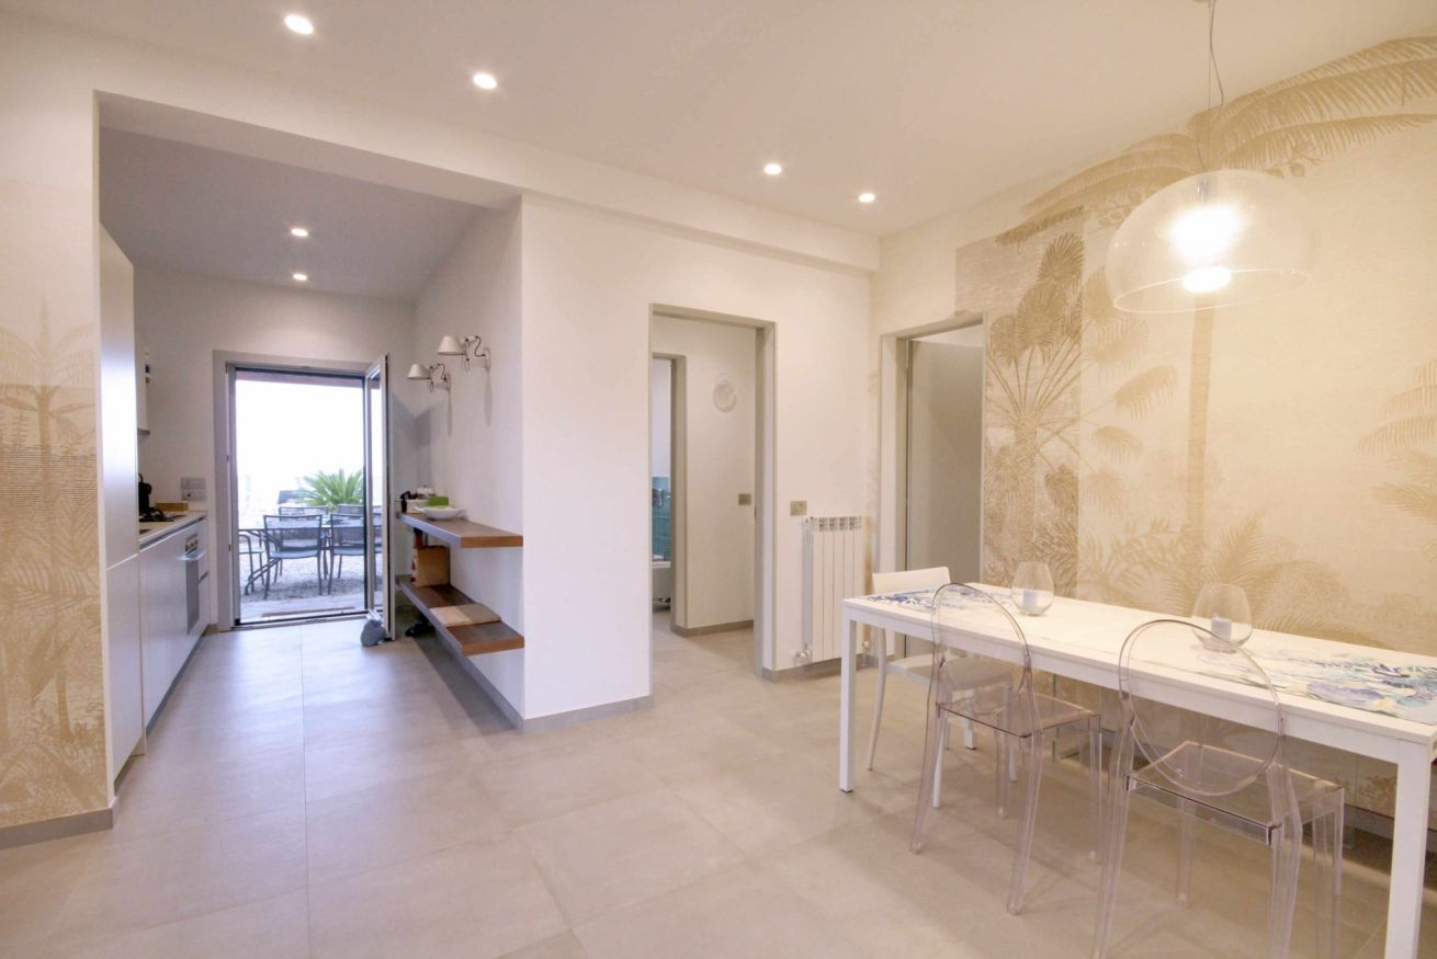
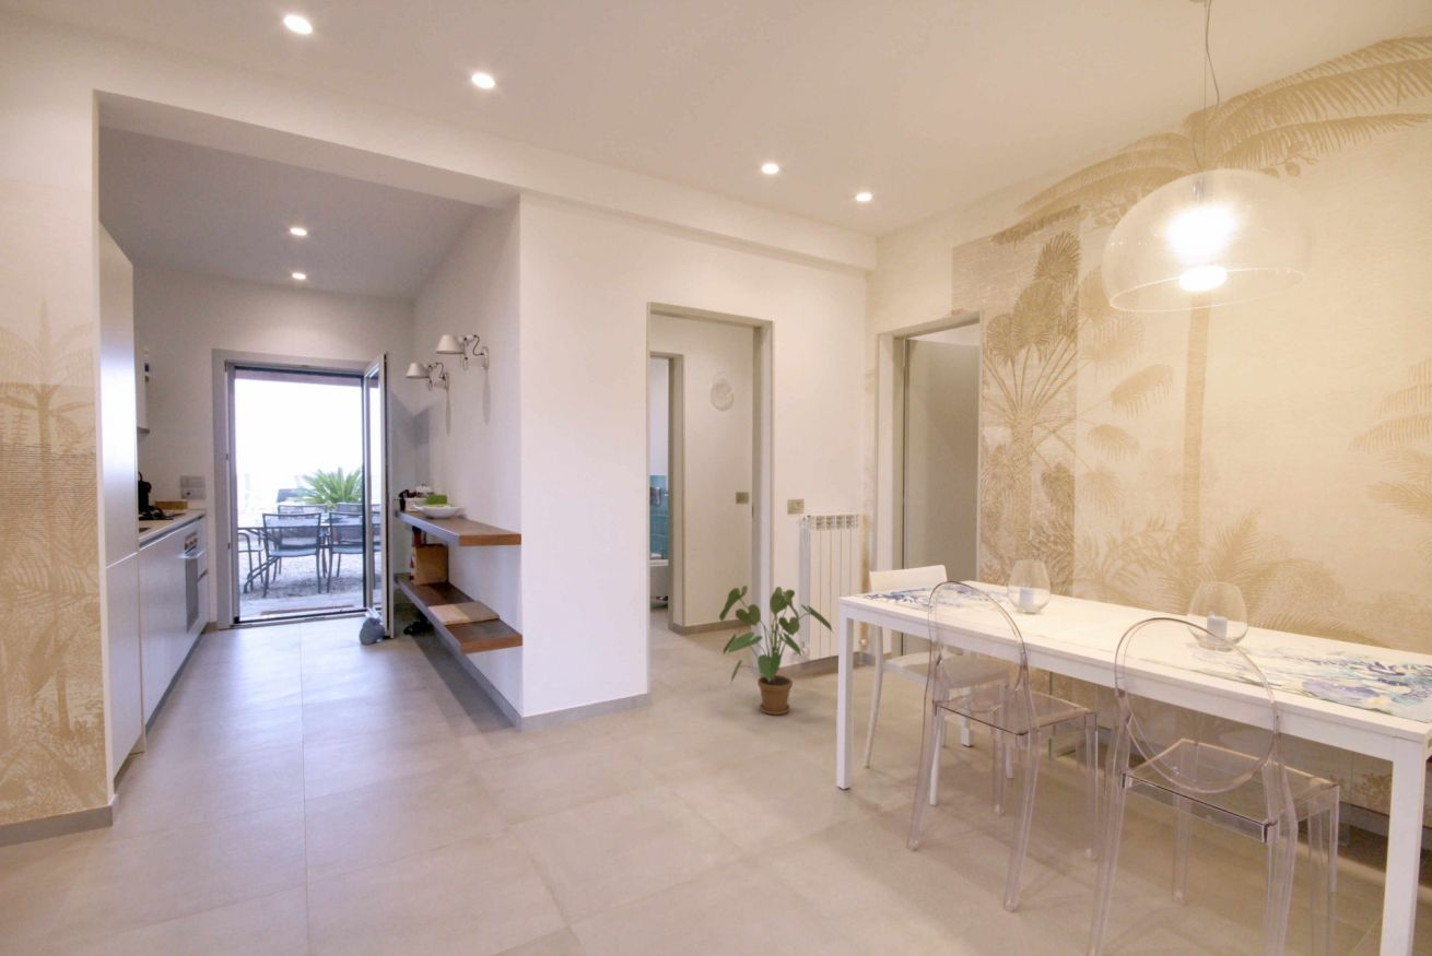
+ house plant [718,585,834,717]
